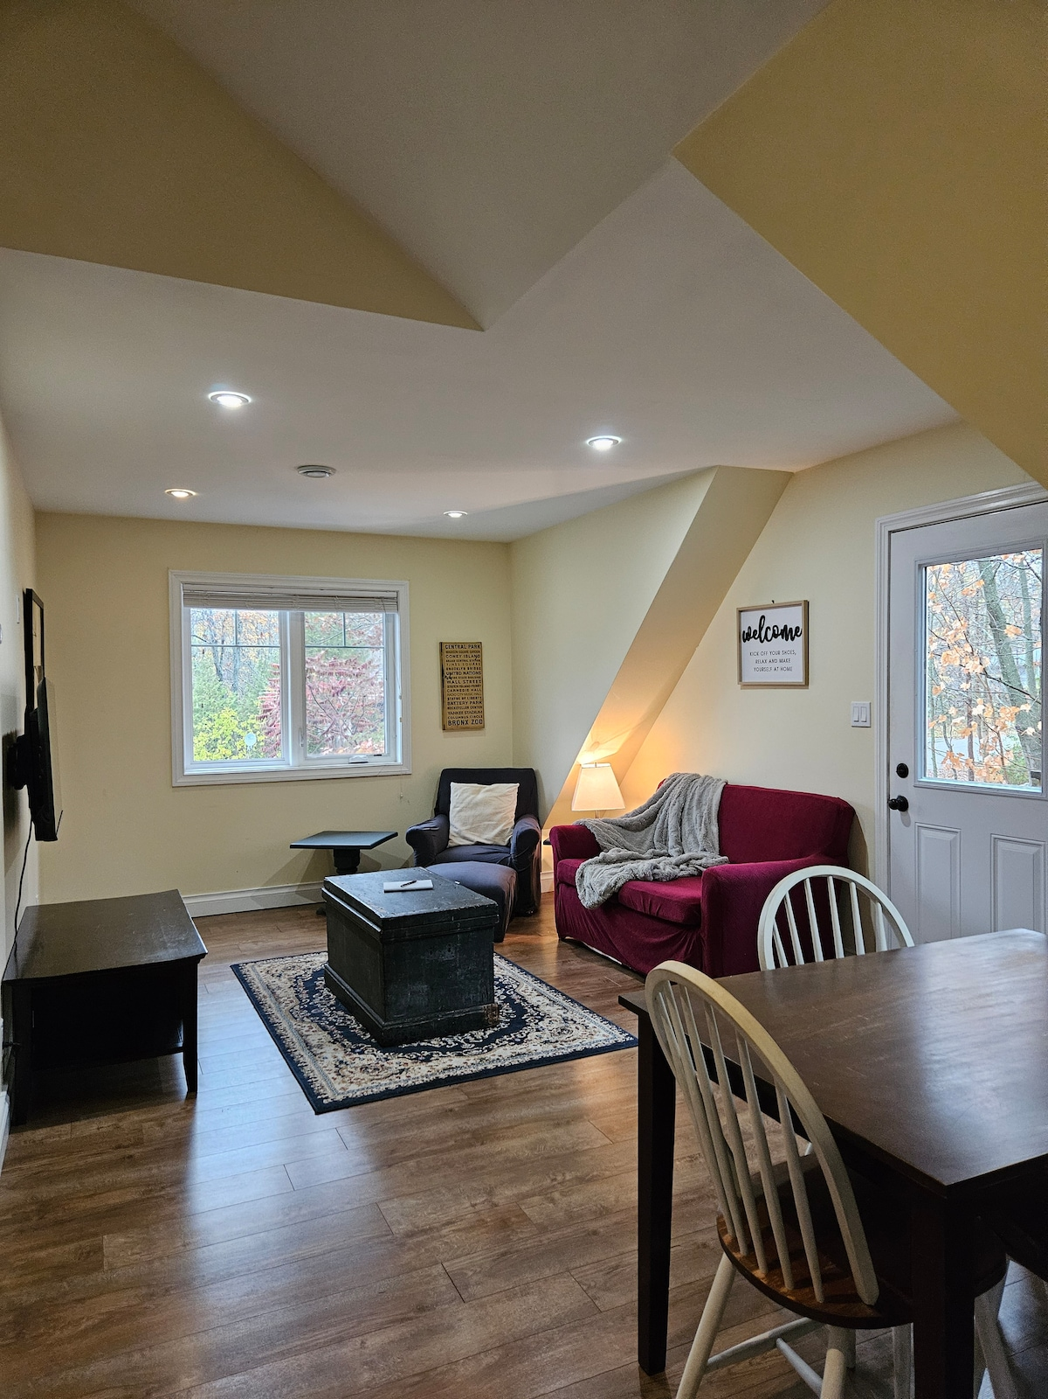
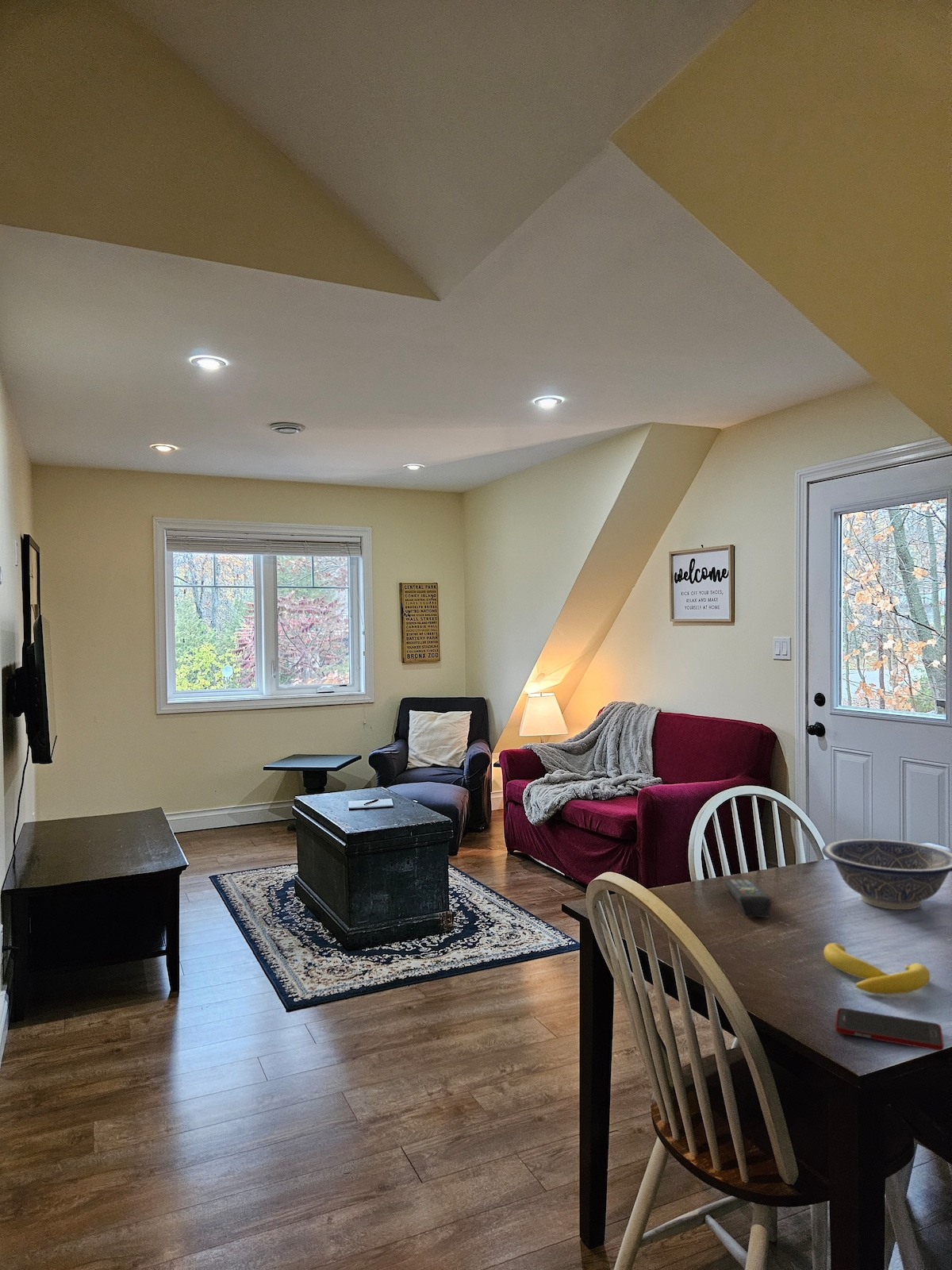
+ remote control [724,878,772,918]
+ banana [823,942,931,995]
+ cell phone [835,1007,945,1052]
+ decorative bowl [821,838,952,910]
